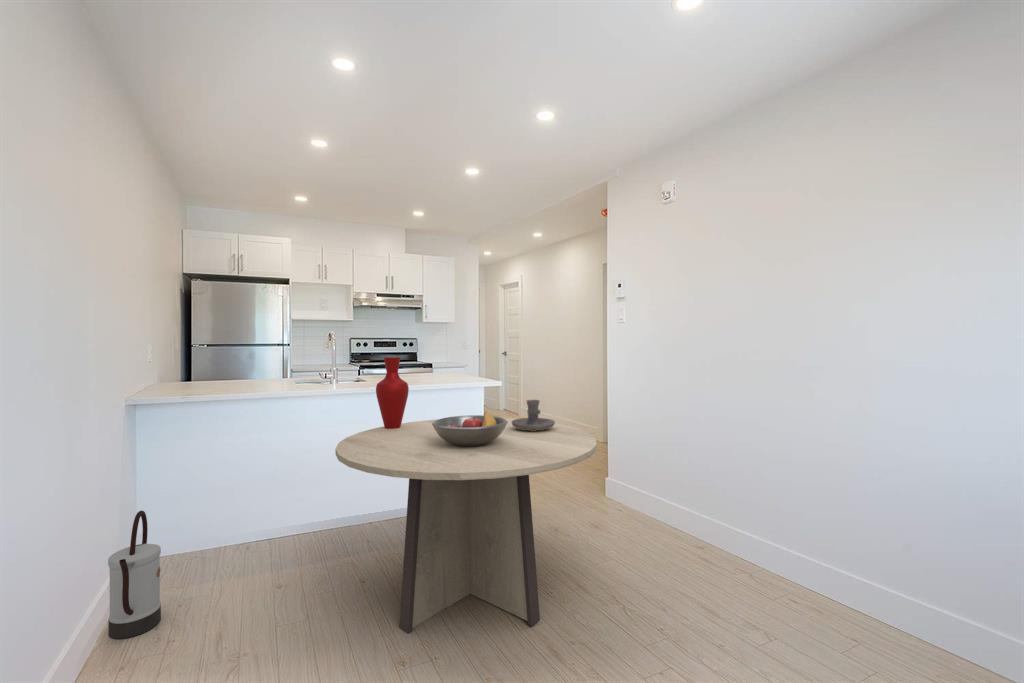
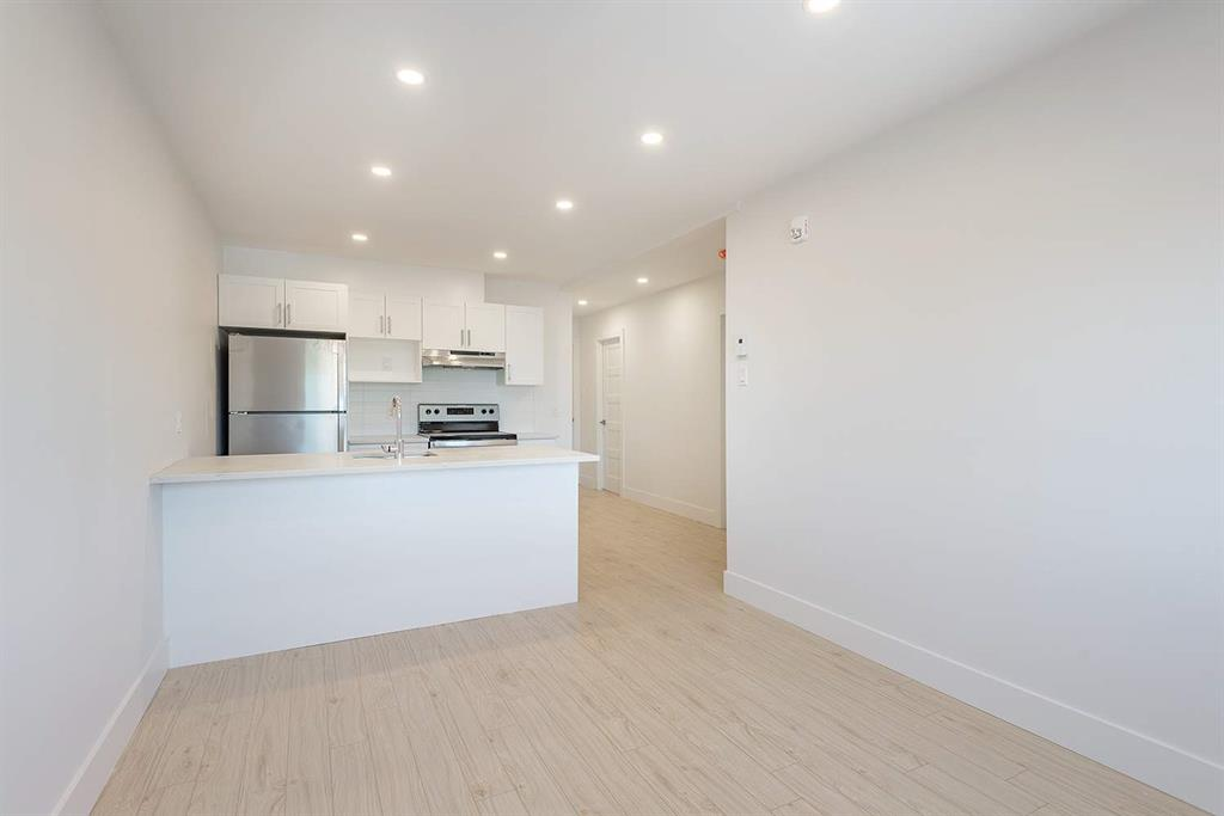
- fruit bowl [432,411,508,446]
- watering can [107,510,162,640]
- candle holder [512,399,556,431]
- dining table [335,417,597,635]
- vase [375,356,410,429]
